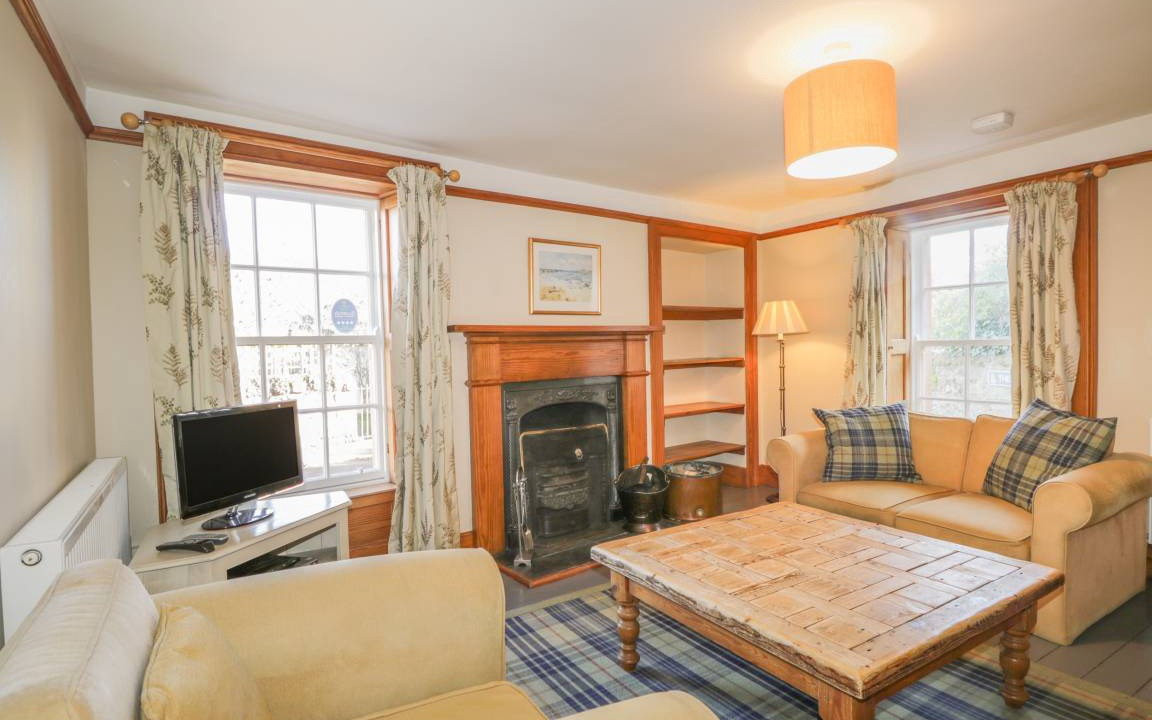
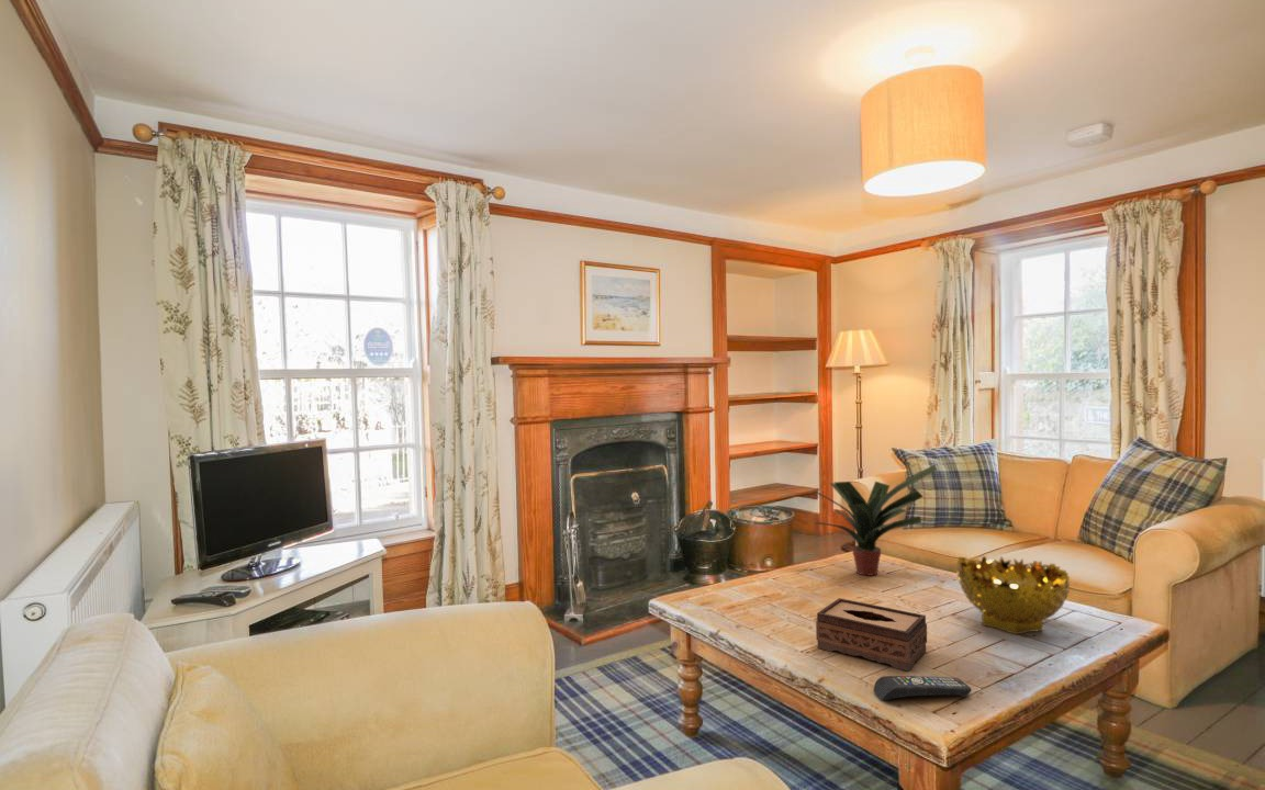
+ tissue box [815,597,928,673]
+ remote control [873,675,973,701]
+ potted plant [814,463,938,577]
+ decorative bowl [956,555,1071,635]
